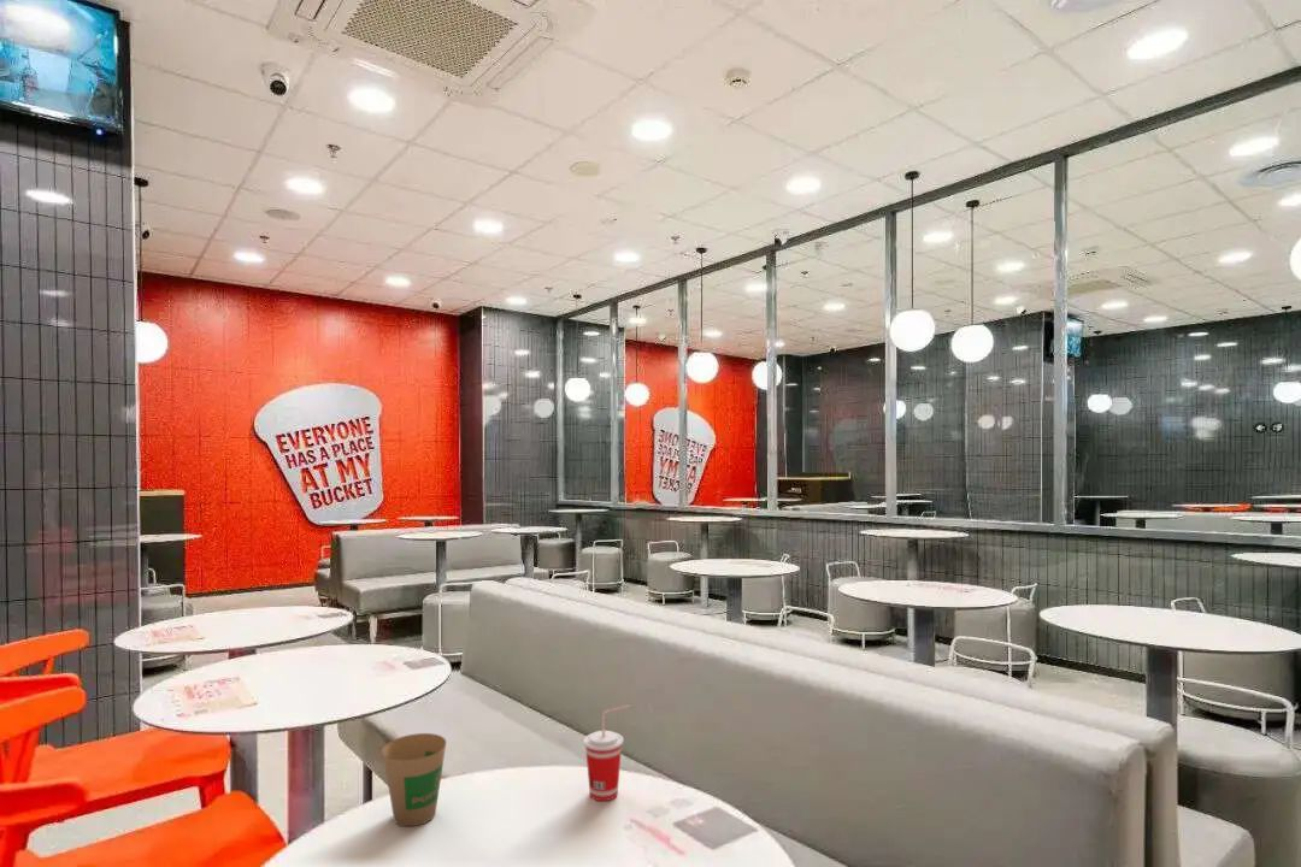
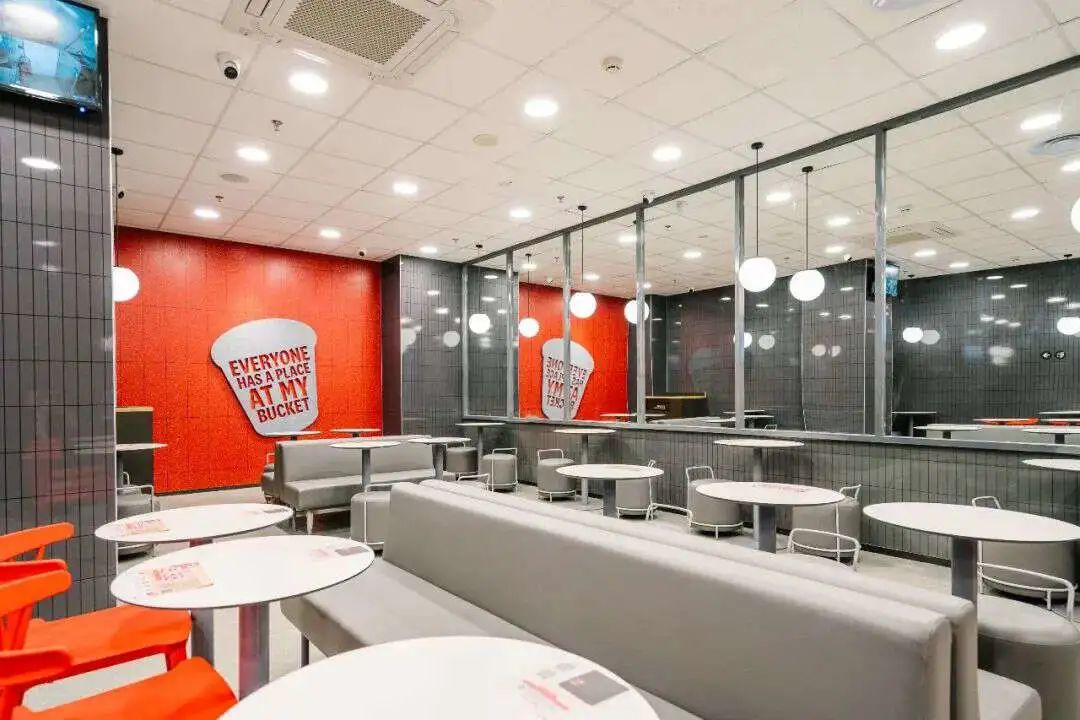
- beverage cup [583,703,632,802]
- paper cup [381,732,447,827]
